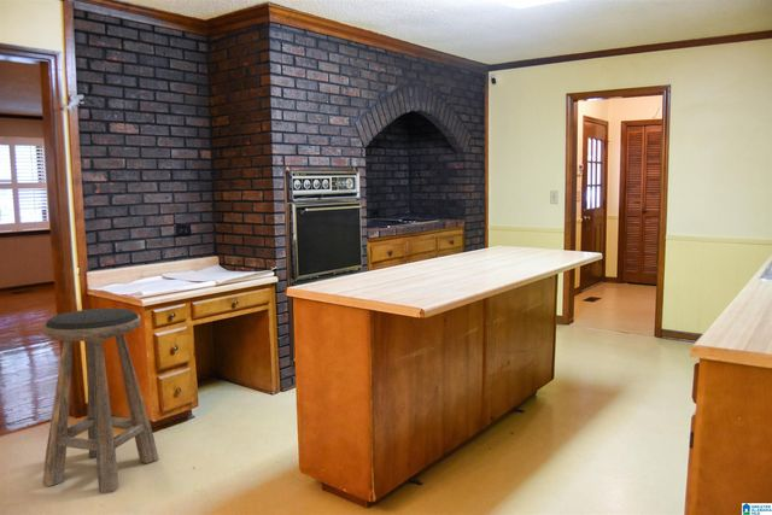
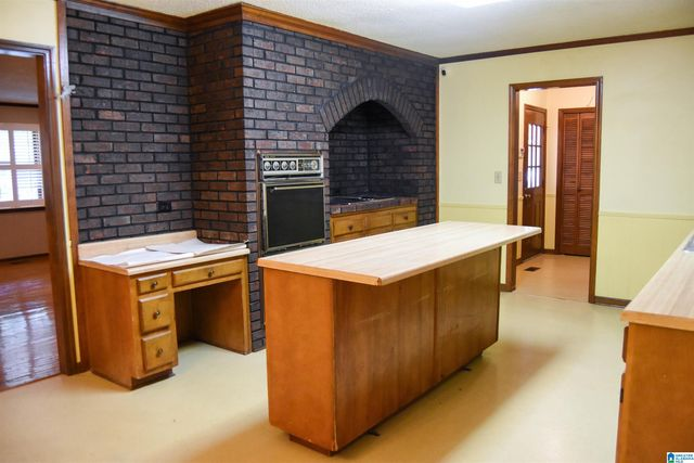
- stool [42,308,159,493]
